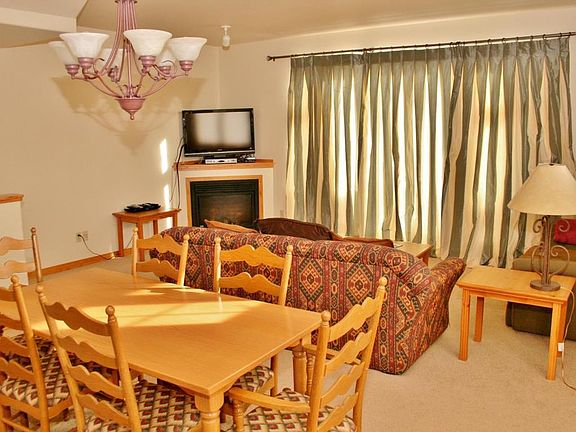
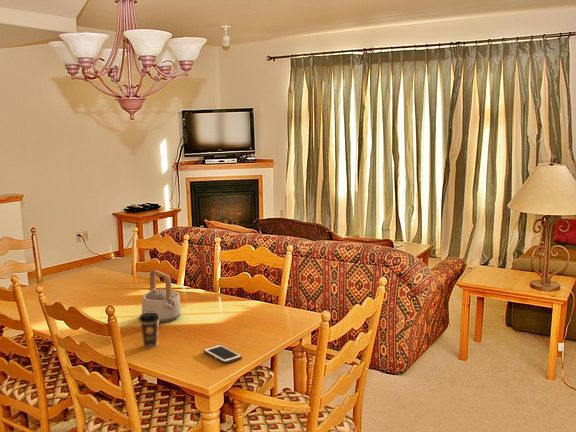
+ cell phone [202,344,243,364]
+ coffee cup [138,312,160,348]
+ teapot [141,269,182,324]
